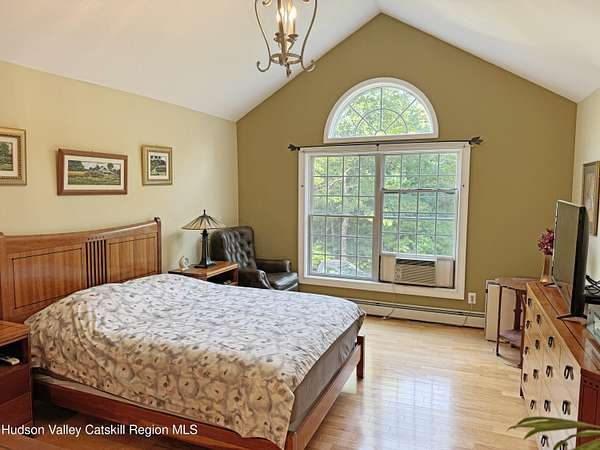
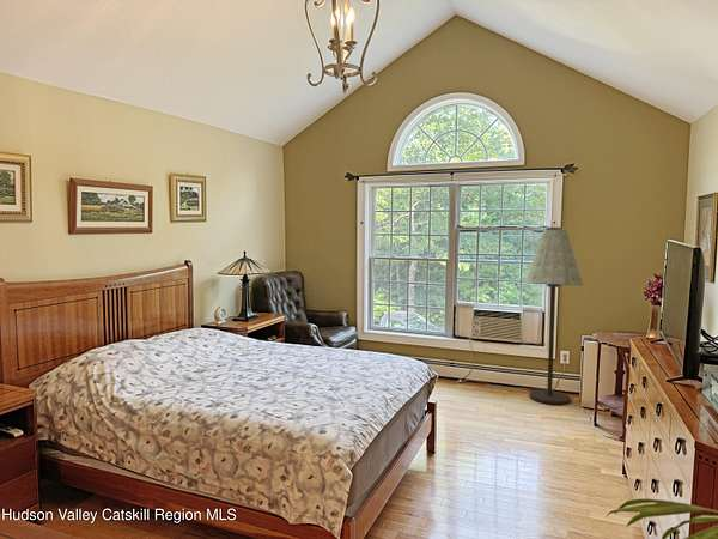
+ floor lamp [523,226,584,405]
